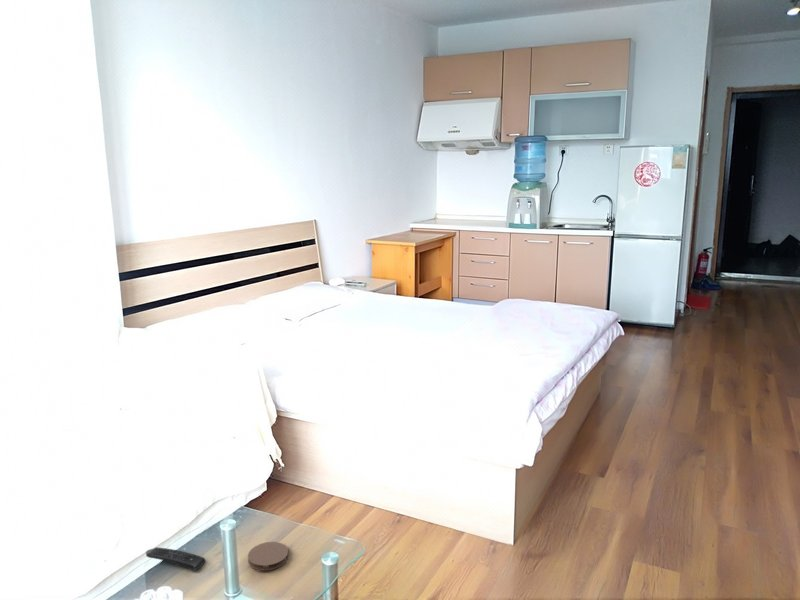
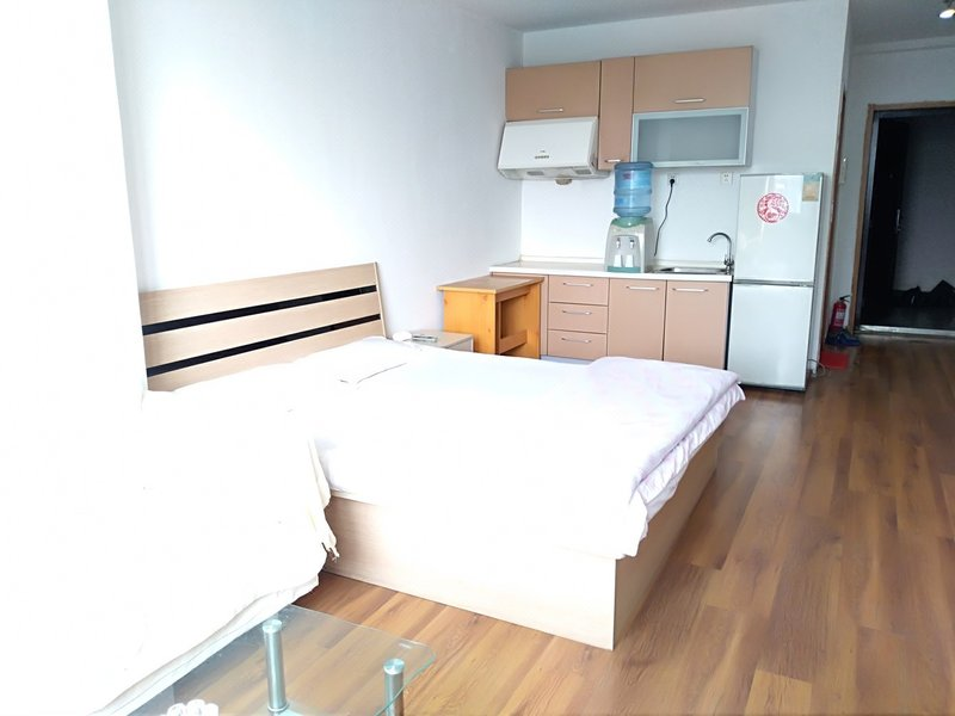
- remote control [145,546,207,573]
- coaster [247,541,289,571]
